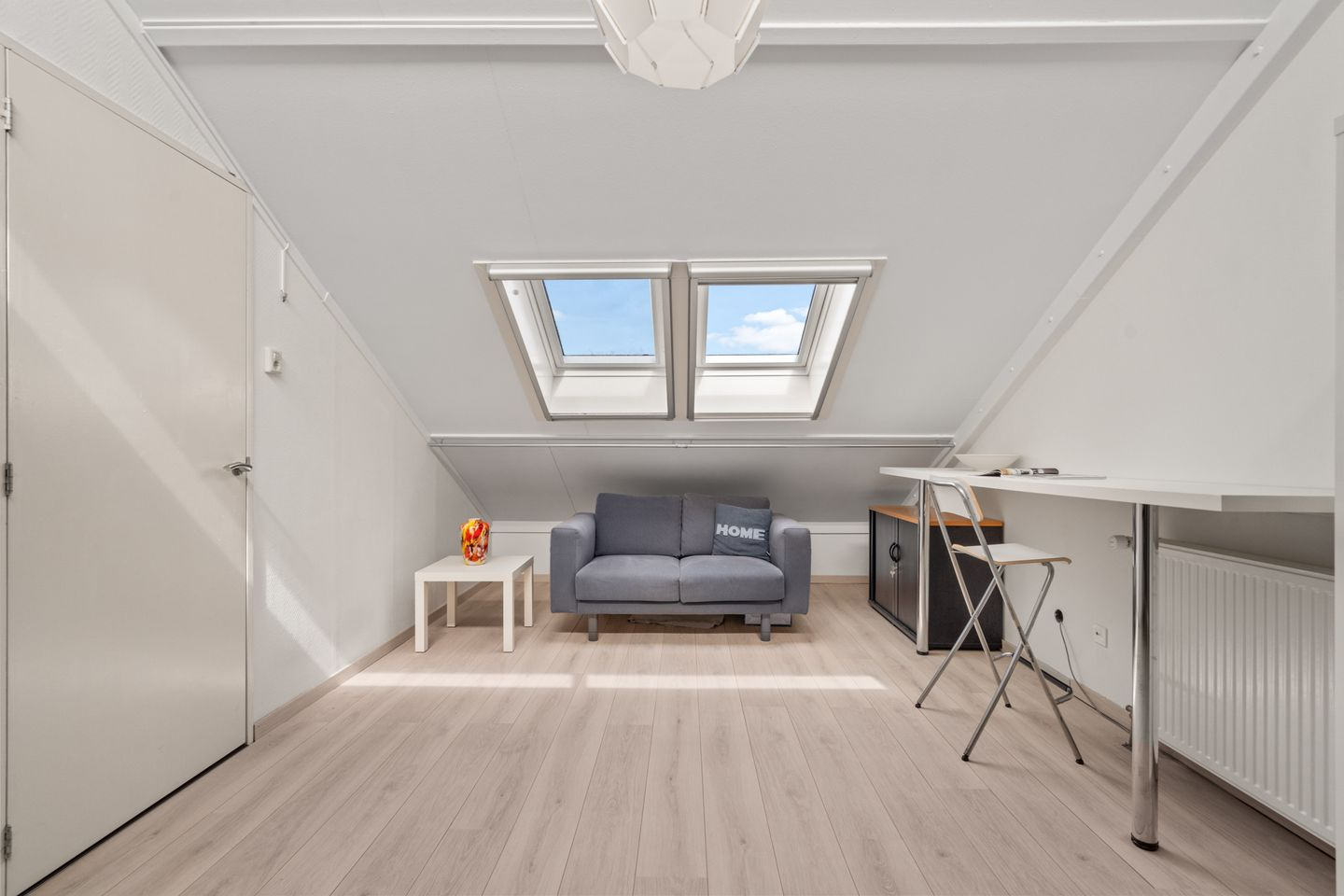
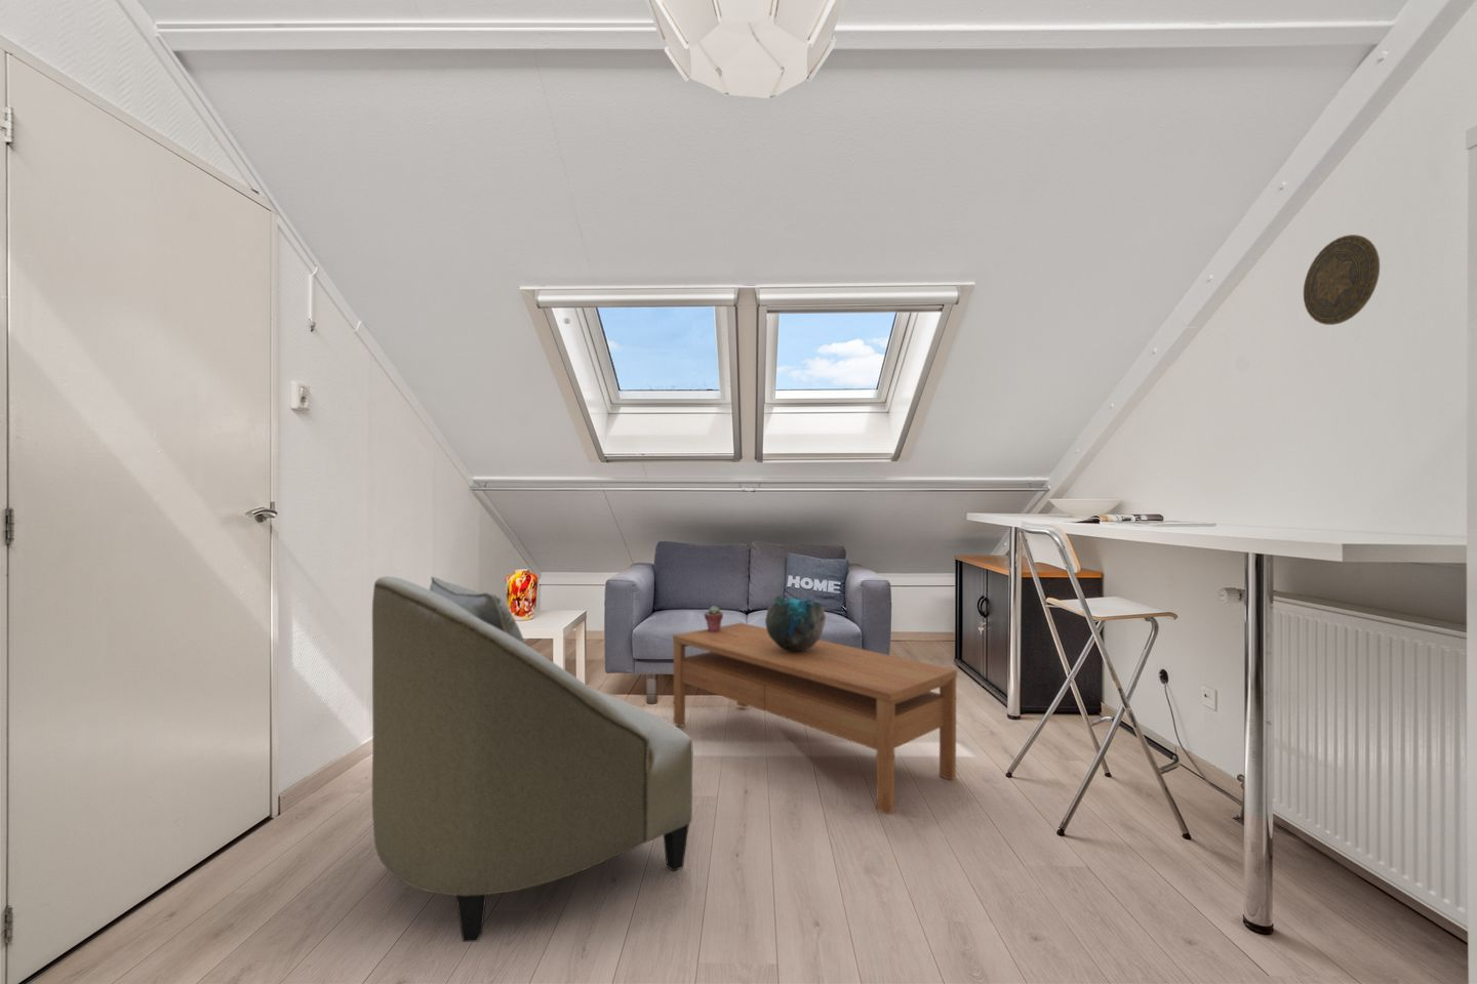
+ decorative plate [1302,234,1380,326]
+ armchair [371,575,695,943]
+ decorative bowl [764,593,826,652]
+ potted succulent [702,605,724,631]
+ coffee table [671,623,958,816]
